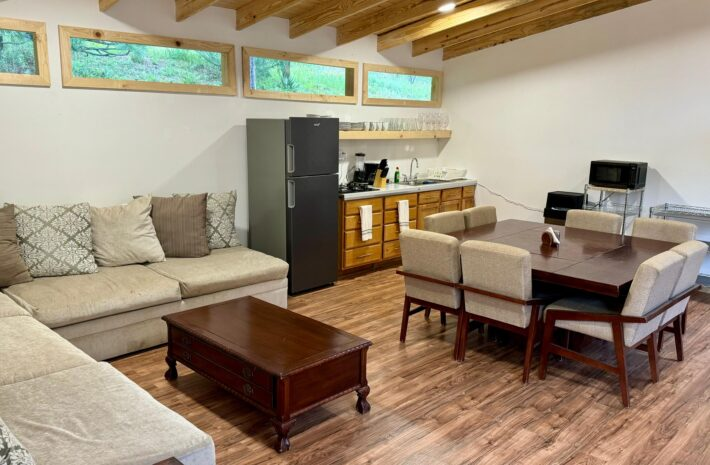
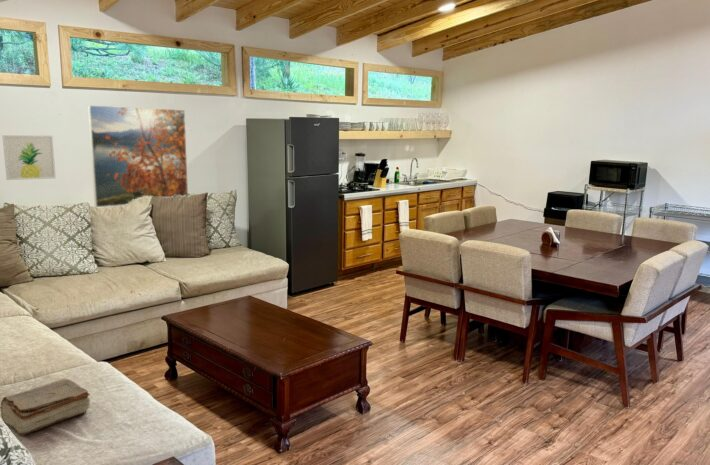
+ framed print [87,104,189,208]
+ wall art [2,134,57,181]
+ book [0,378,91,437]
